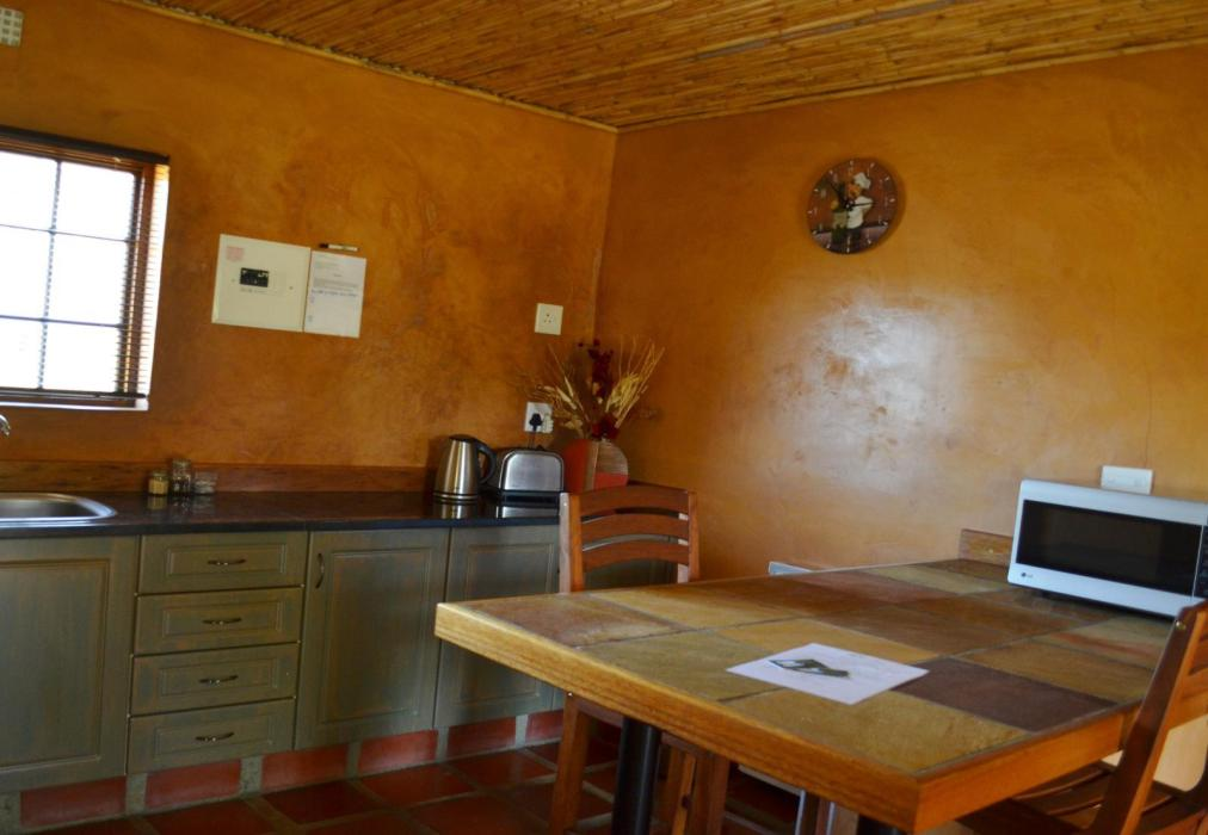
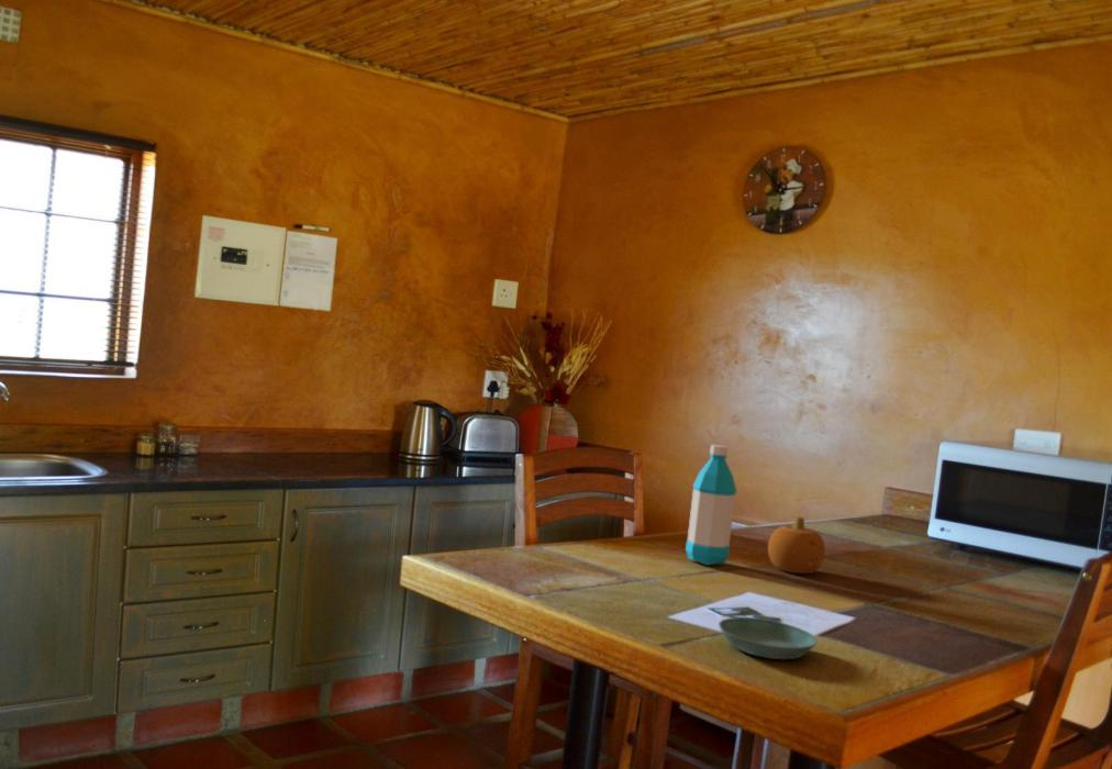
+ water bottle [685,444,737,566]
+ saucer [718,616,819,660]
+ fruit [767,515,826,575]
